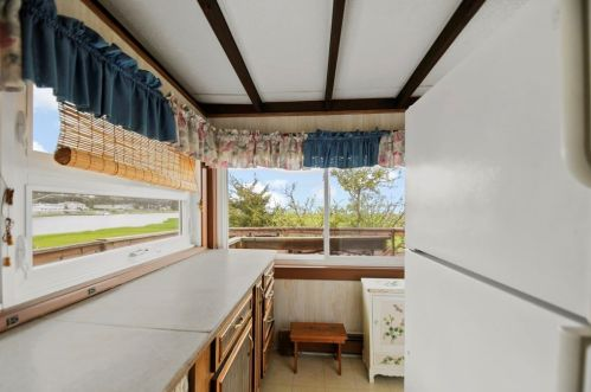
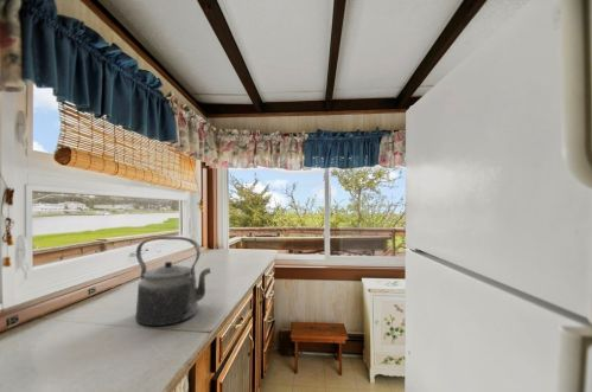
+ kettle [134,236,211,327]
